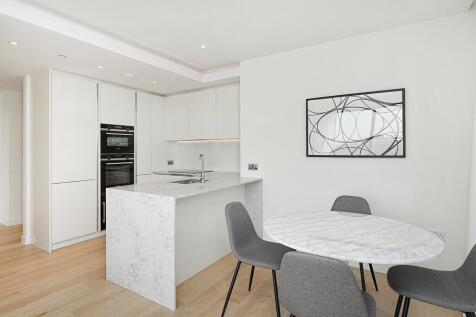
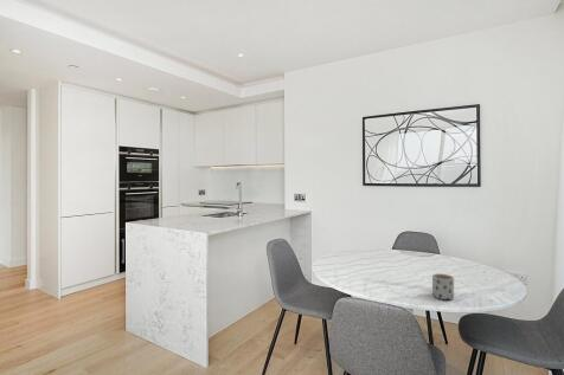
+ mug [431,272,455,300]
